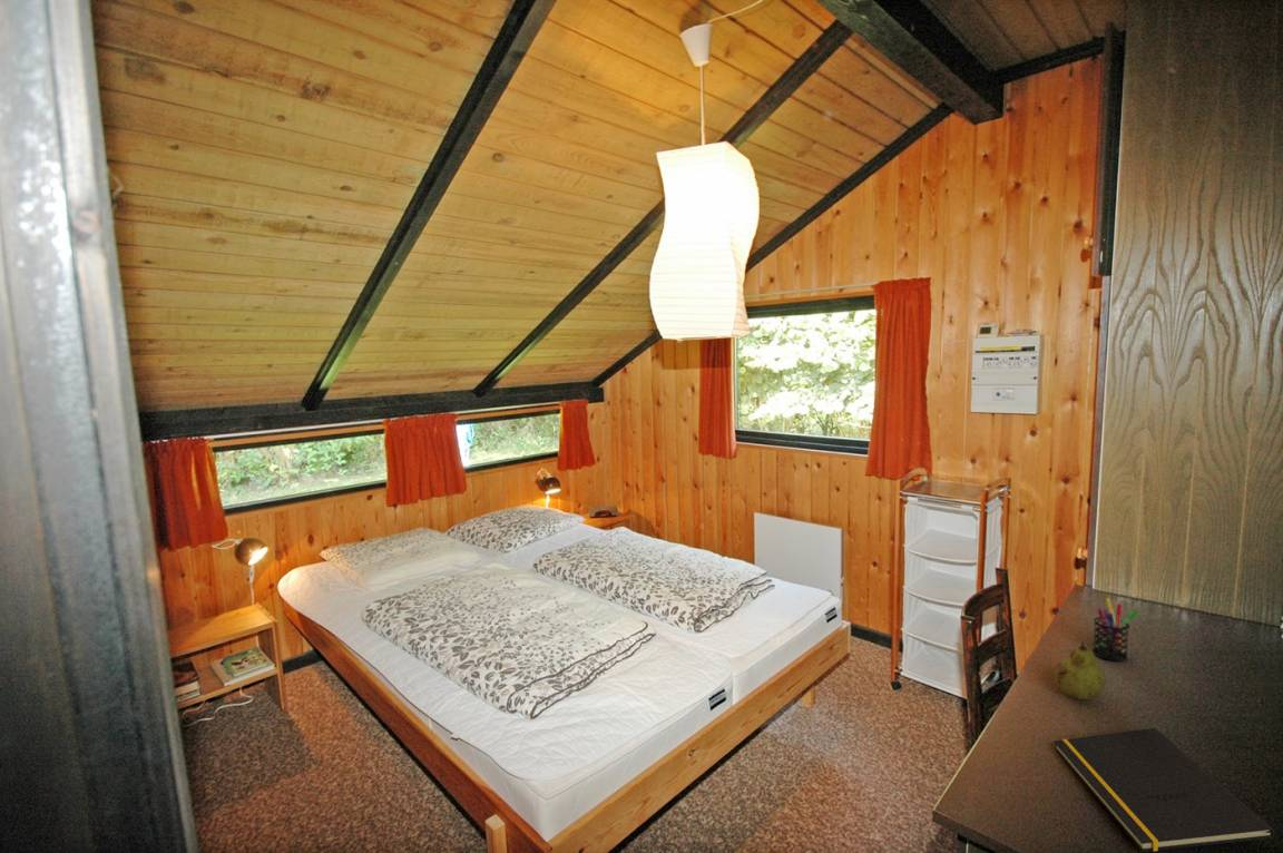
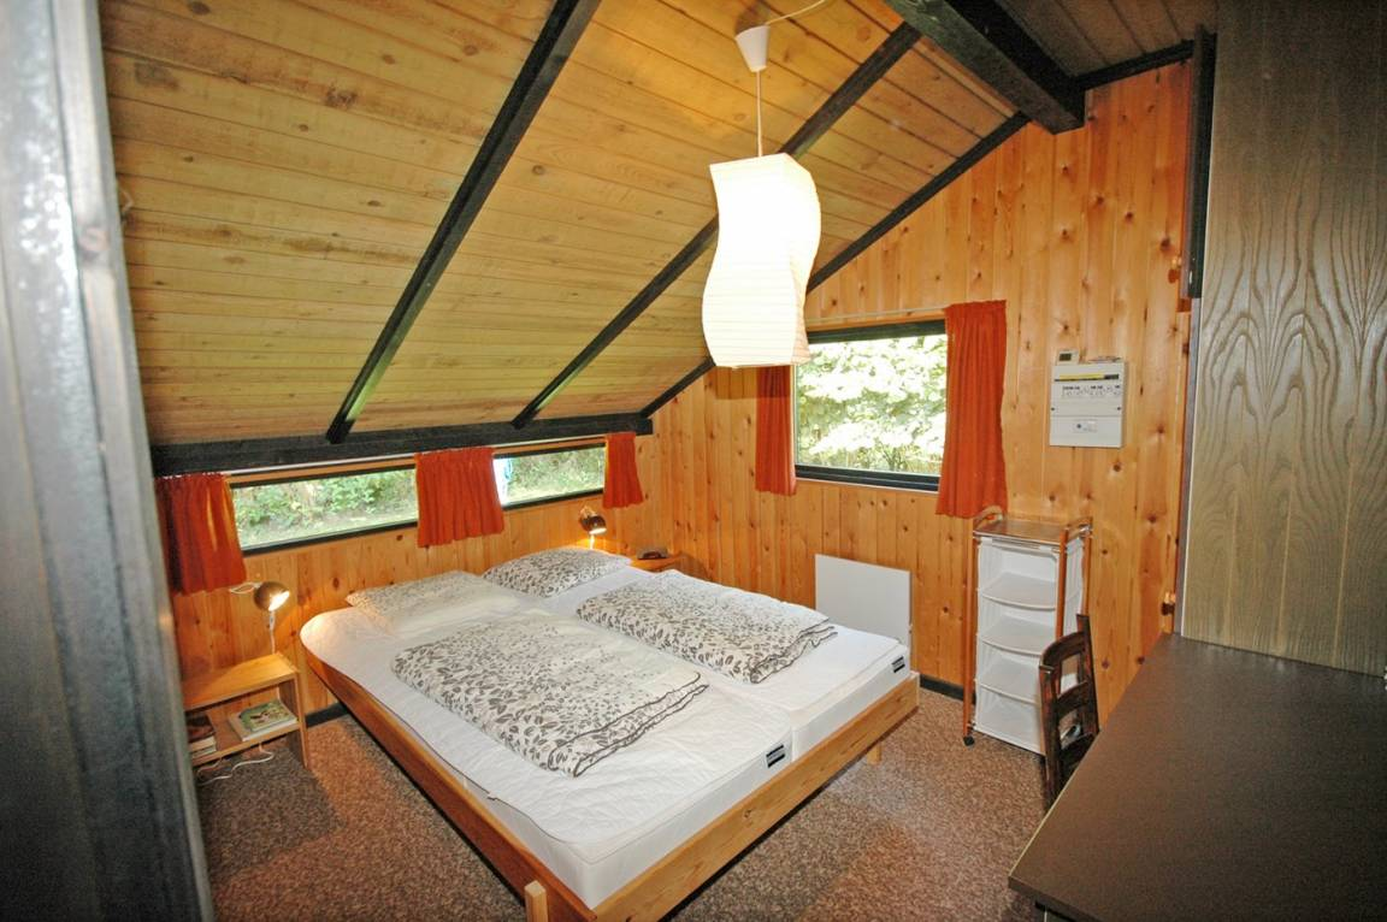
- notepad [1052,727,1275,853]
- pen holder [1091,597,1140,663]
- fruit [1054,640,1107,700]
